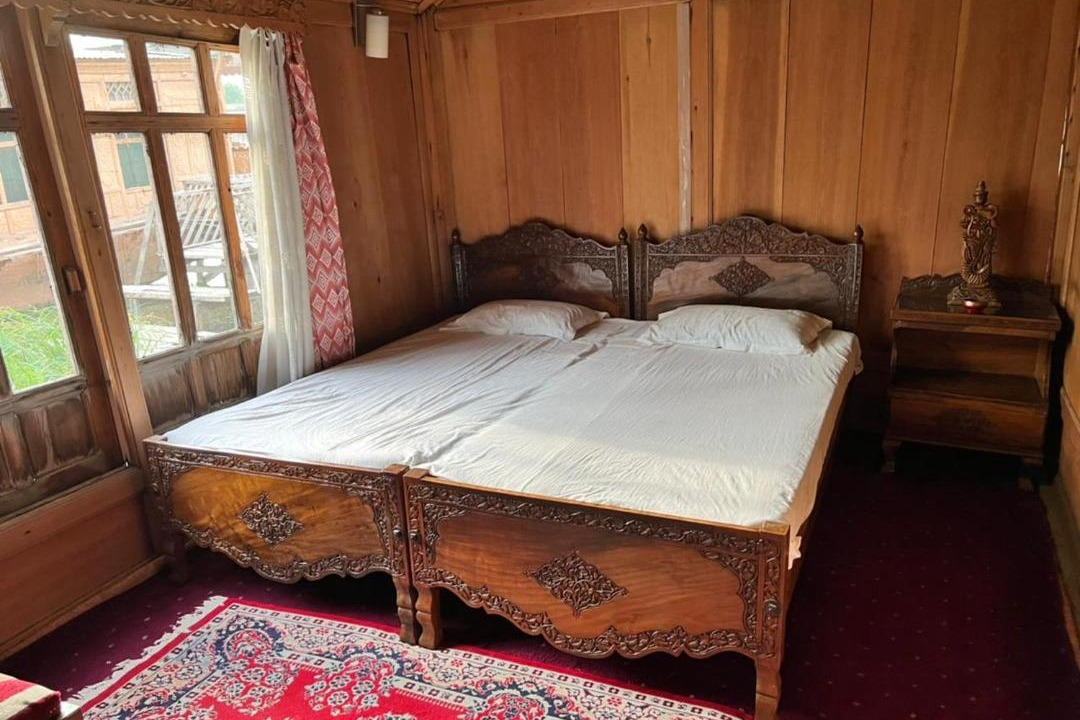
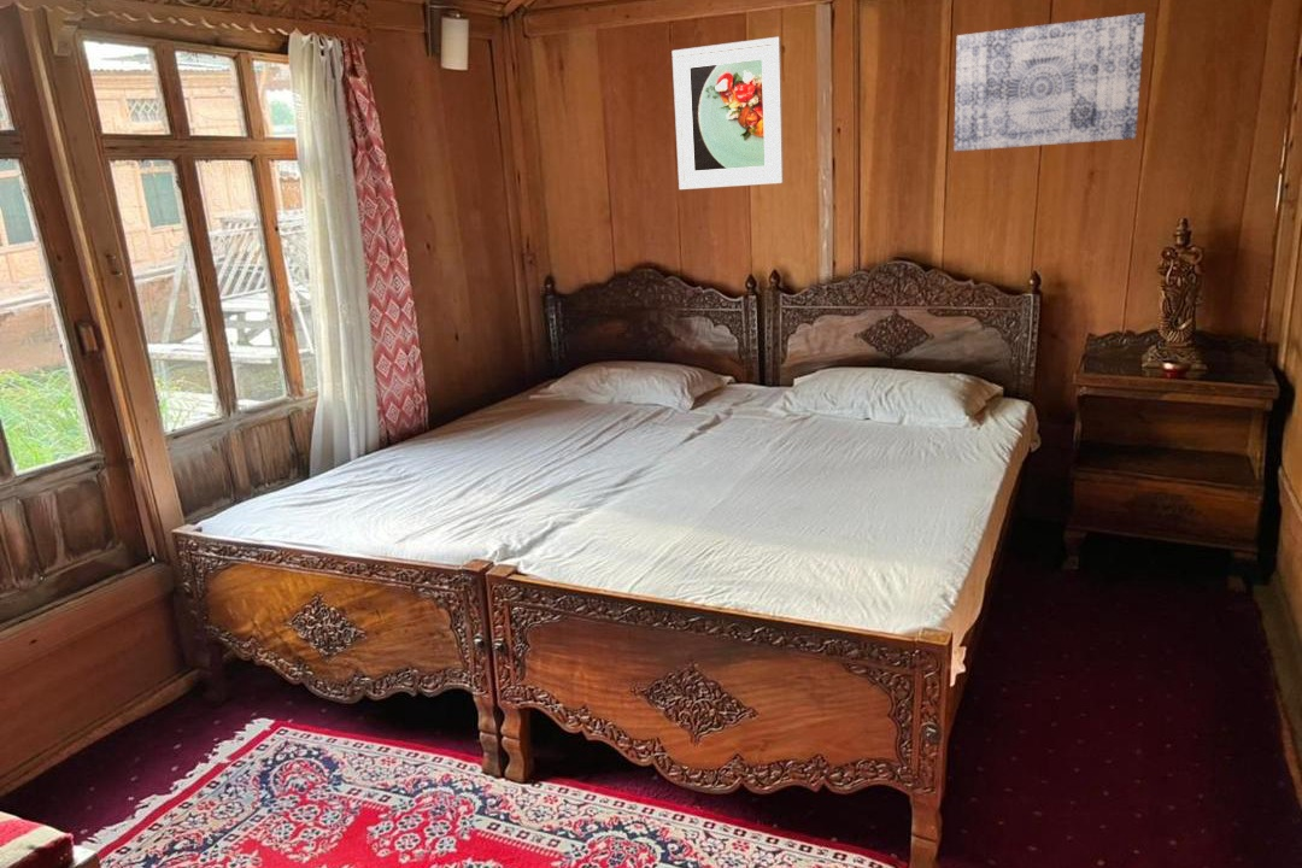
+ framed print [671,36,785,190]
+ wall art [954,12,1146,152]
